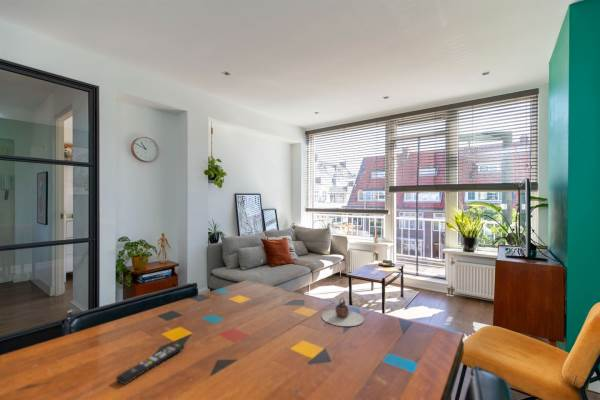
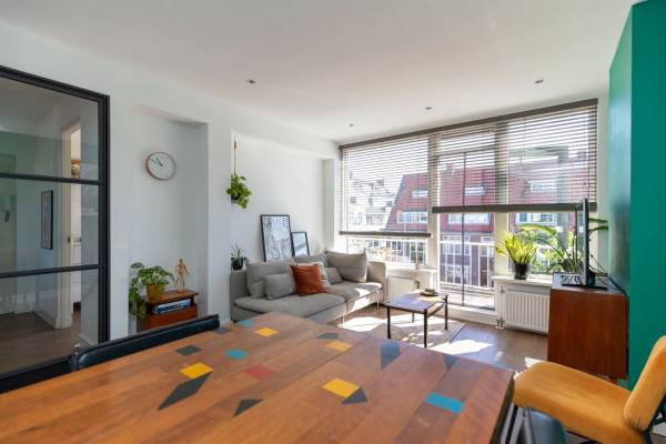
- teapot [321,297,365,327]
- remote control [115,342,186,386]
